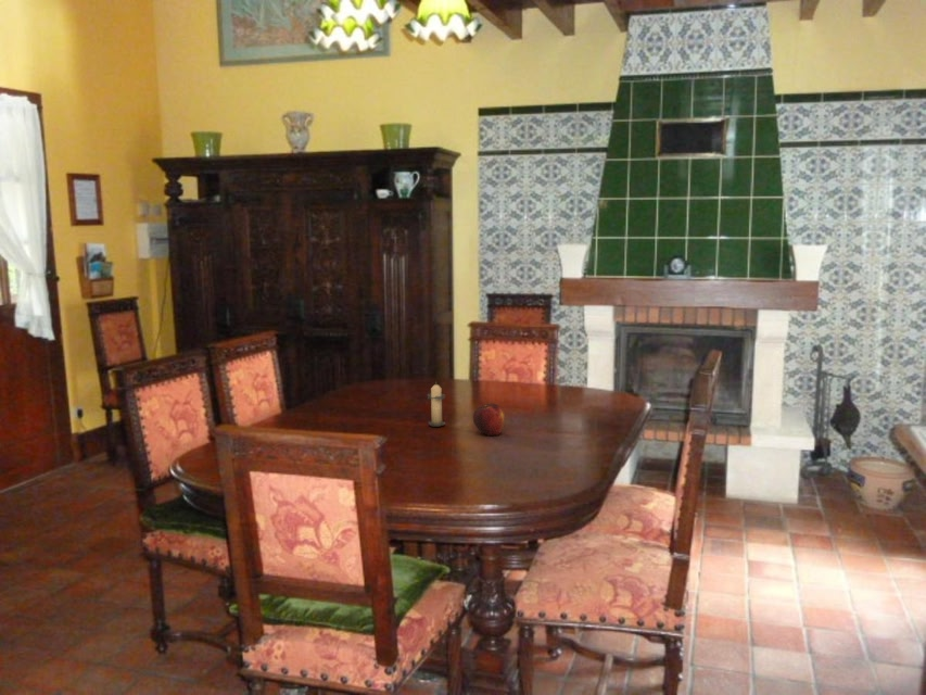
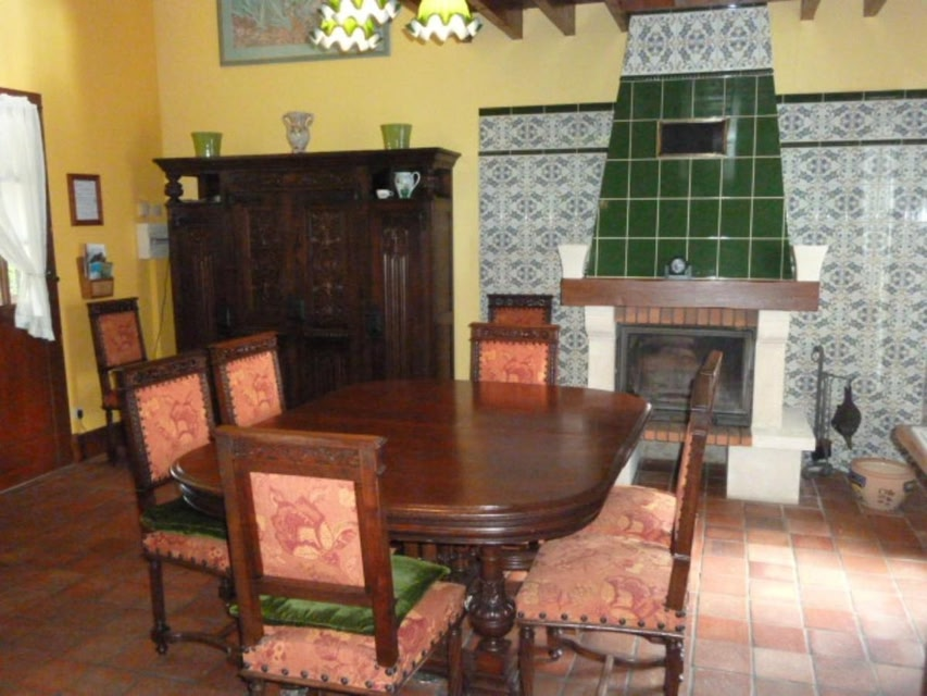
- candle [427,381,446,428]
- fruit [472,403,506,437]
